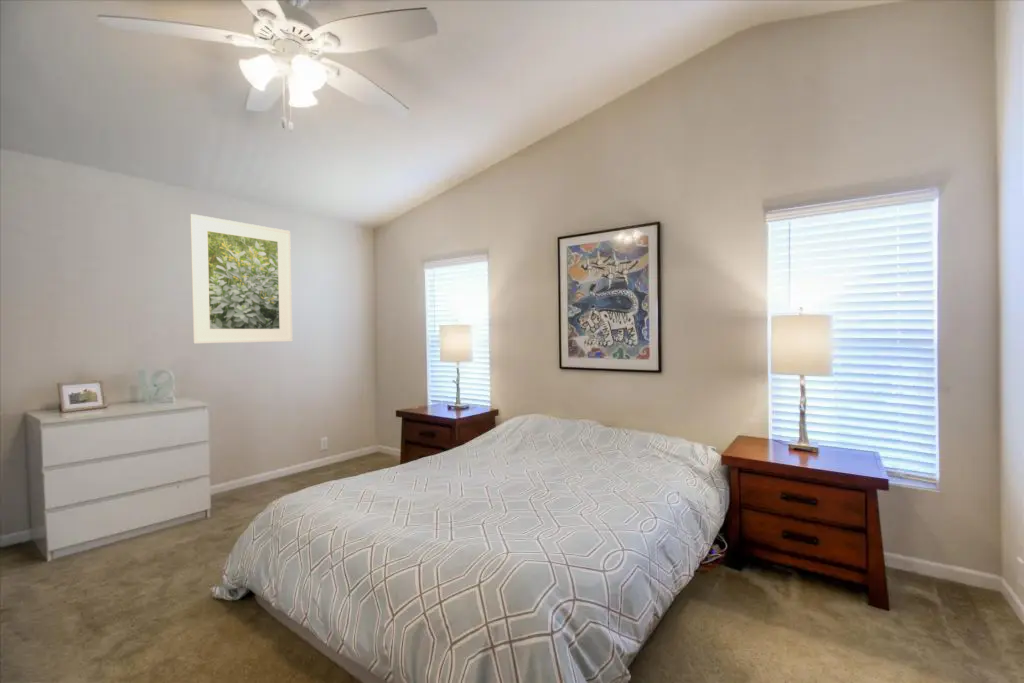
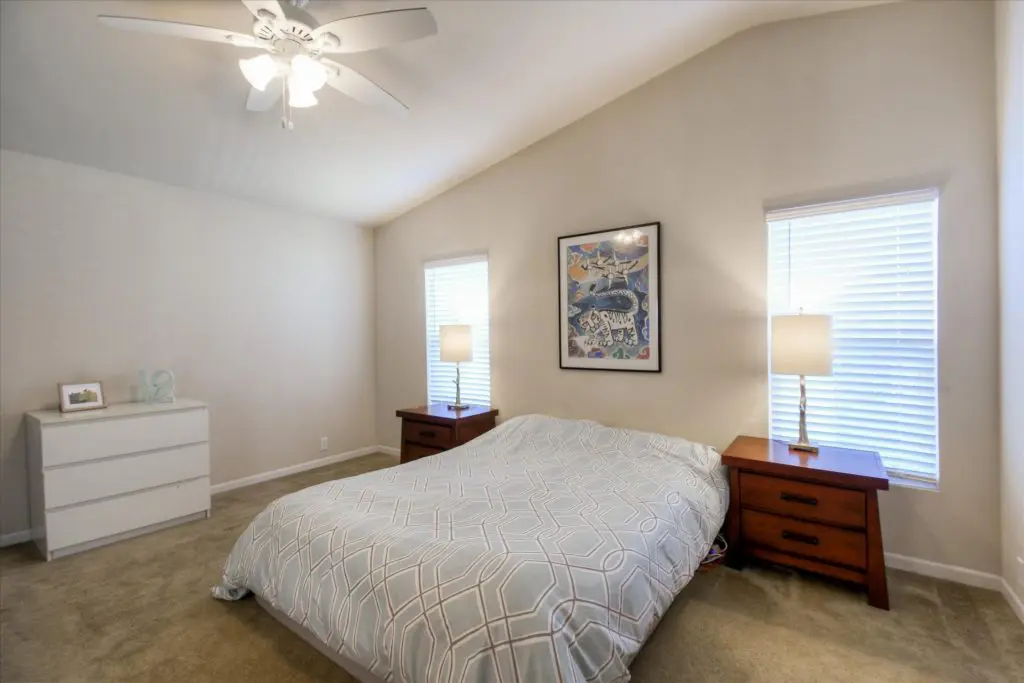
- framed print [189,213,293,344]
